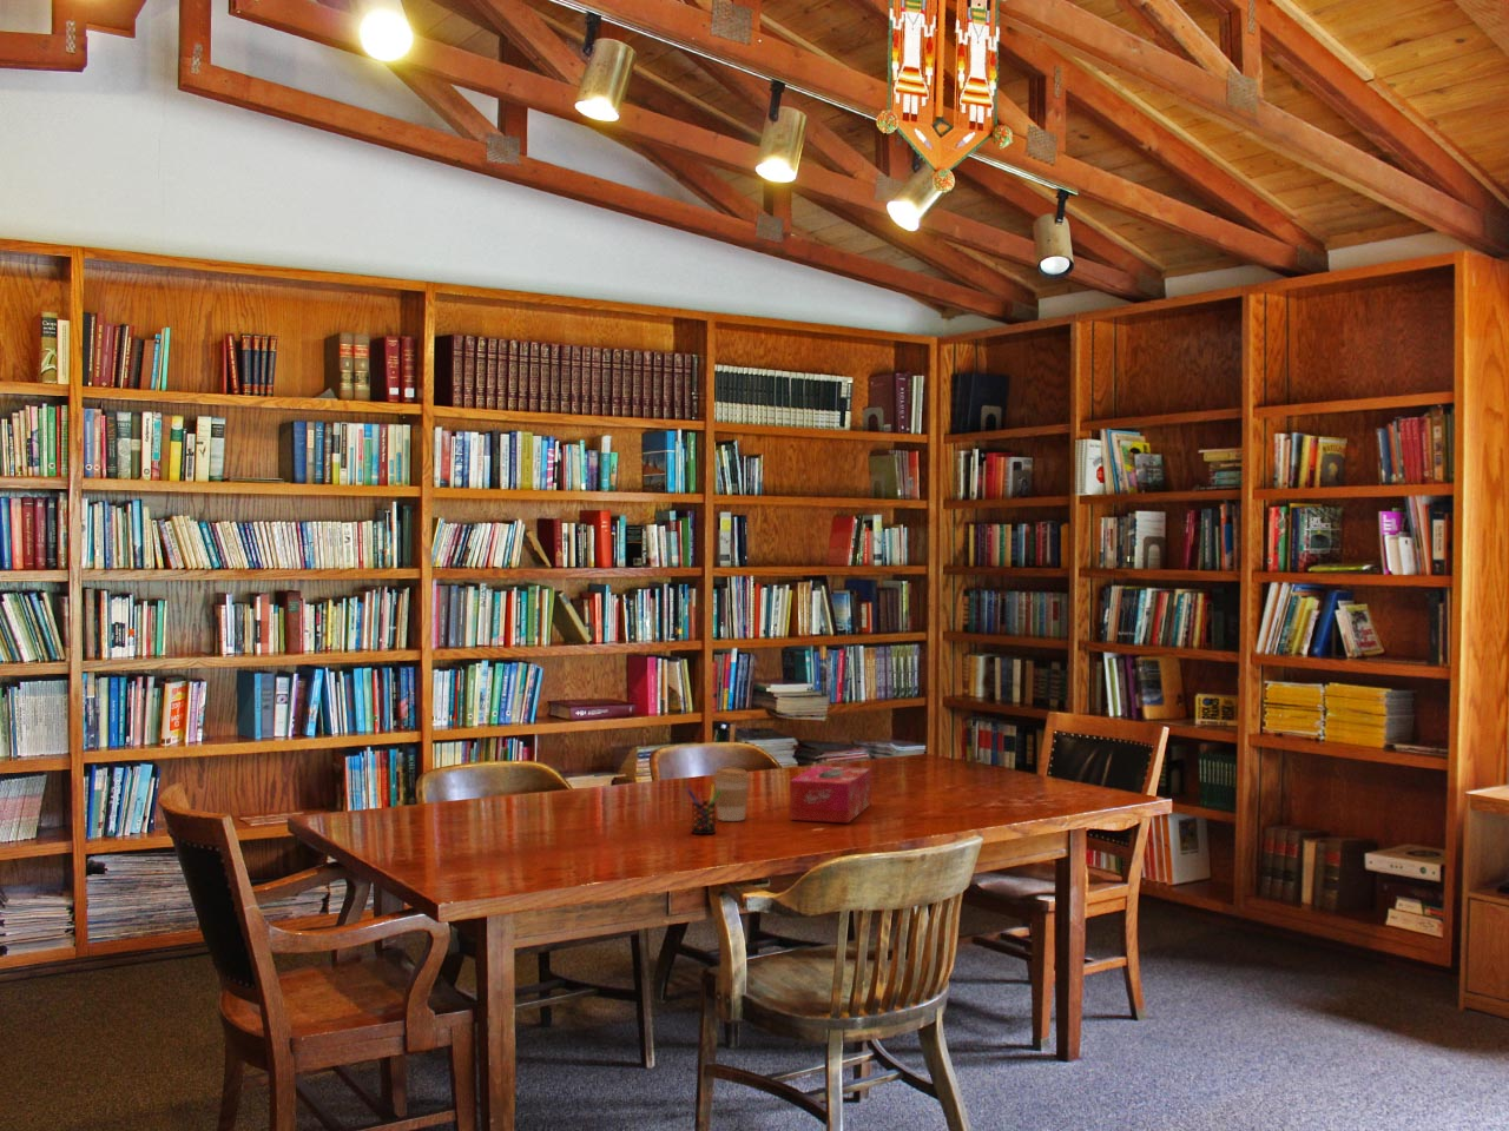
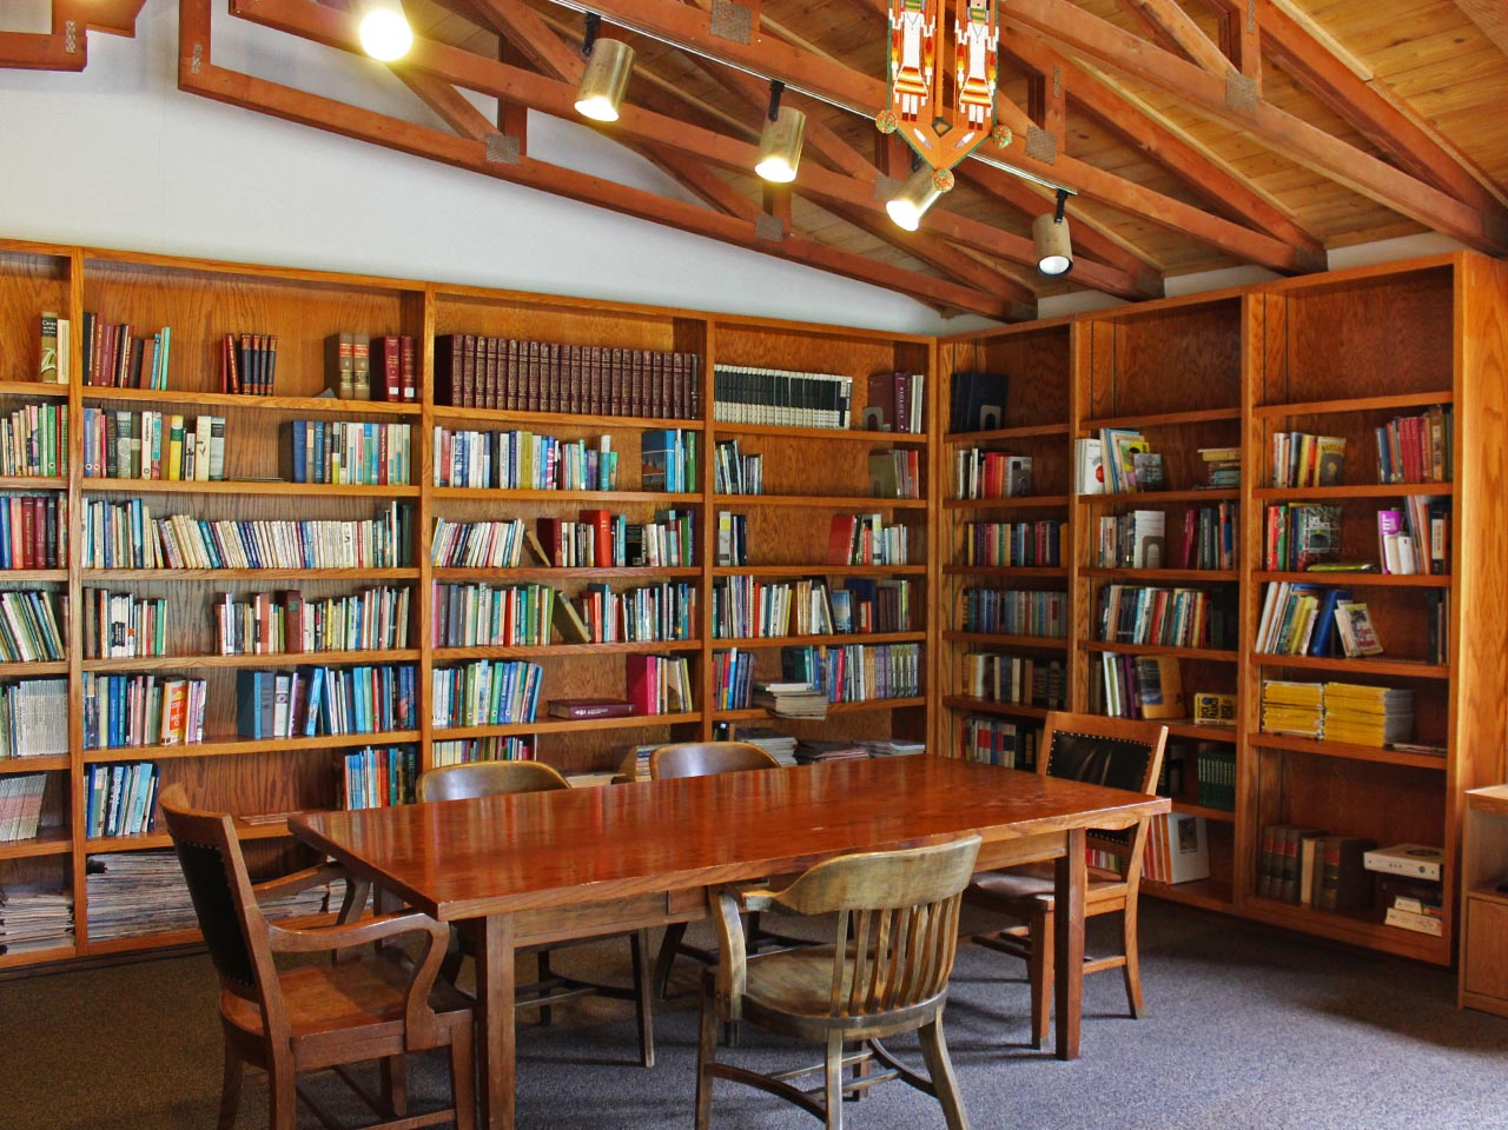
- pen holder [684,781,720,835]
- tissue box [789,765,872,823]
- coffee cup [712,766,751,822]
